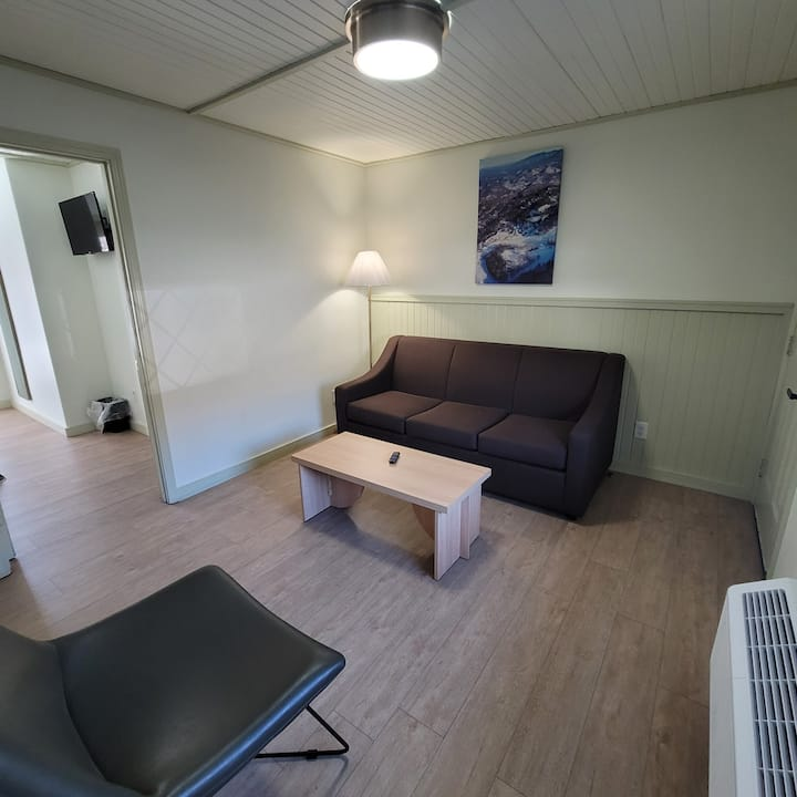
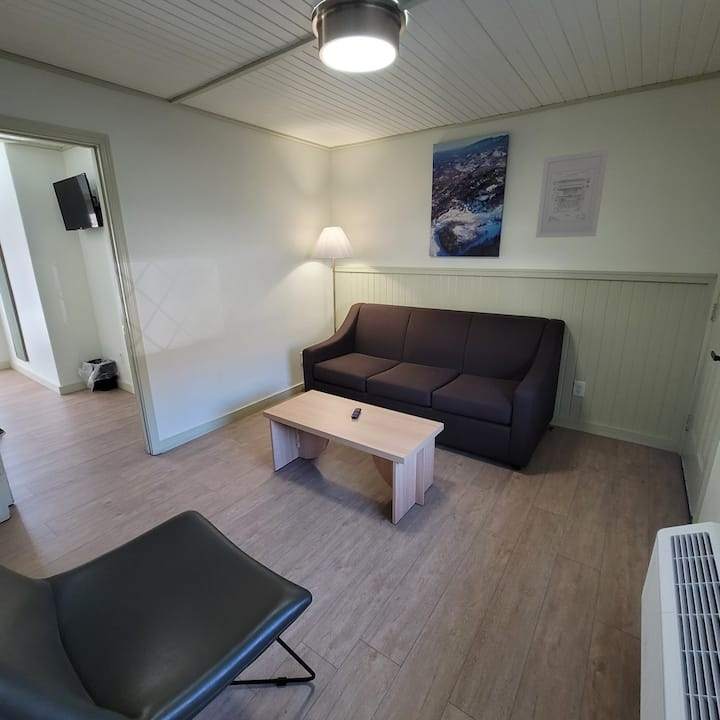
+ wall art [535,149,609,239]
